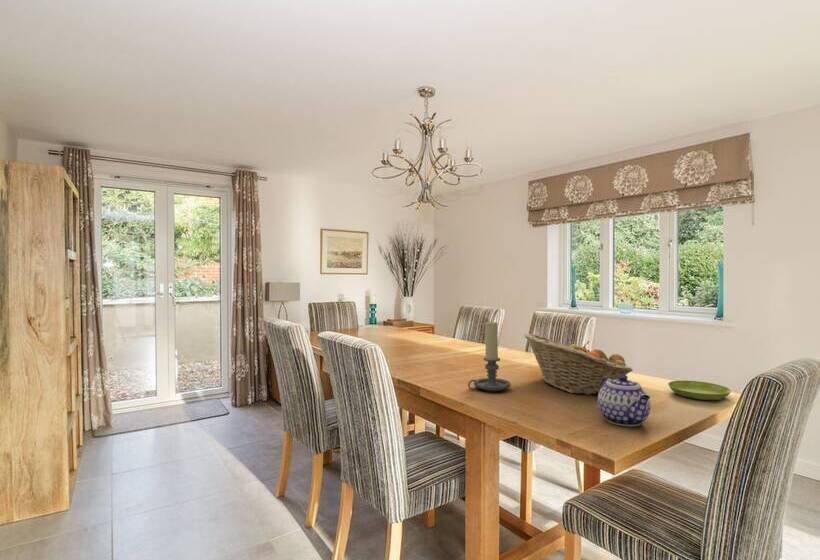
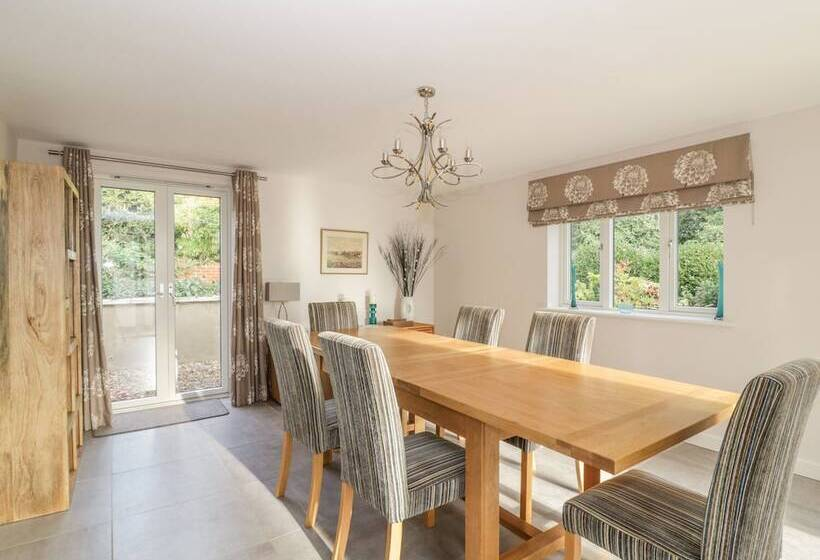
- fruit basket [523,332,634,396]
- candle holder [467,320,511,392]
- teapot [597,375,652,427]
- saucer [667,380,732,401]
